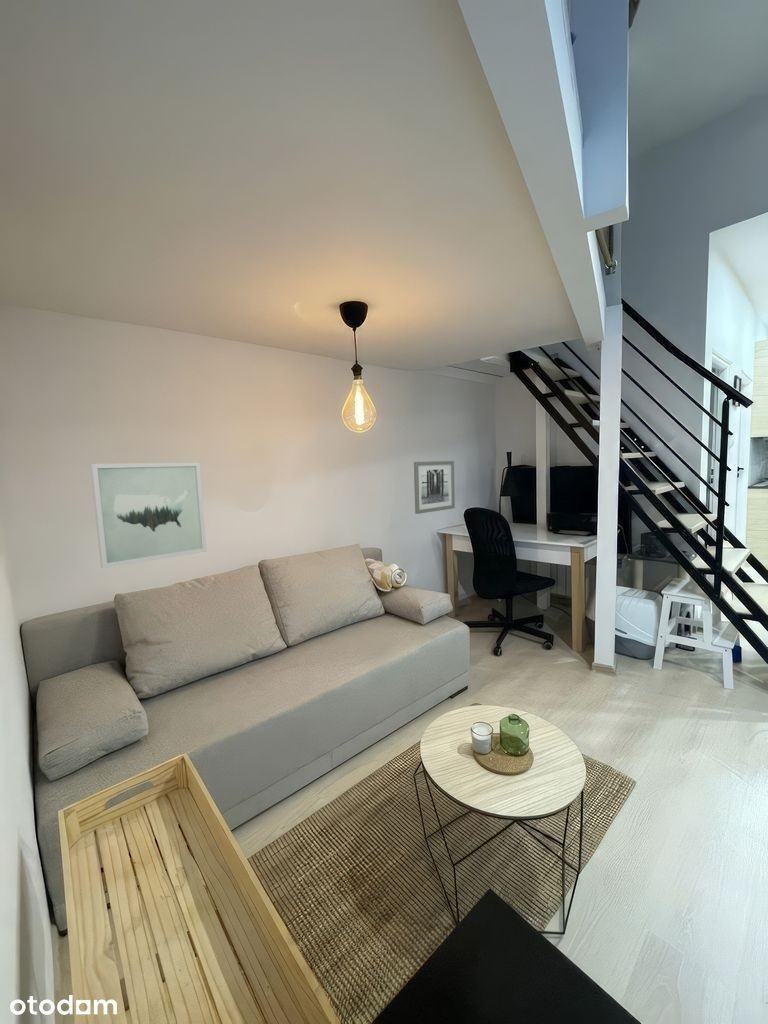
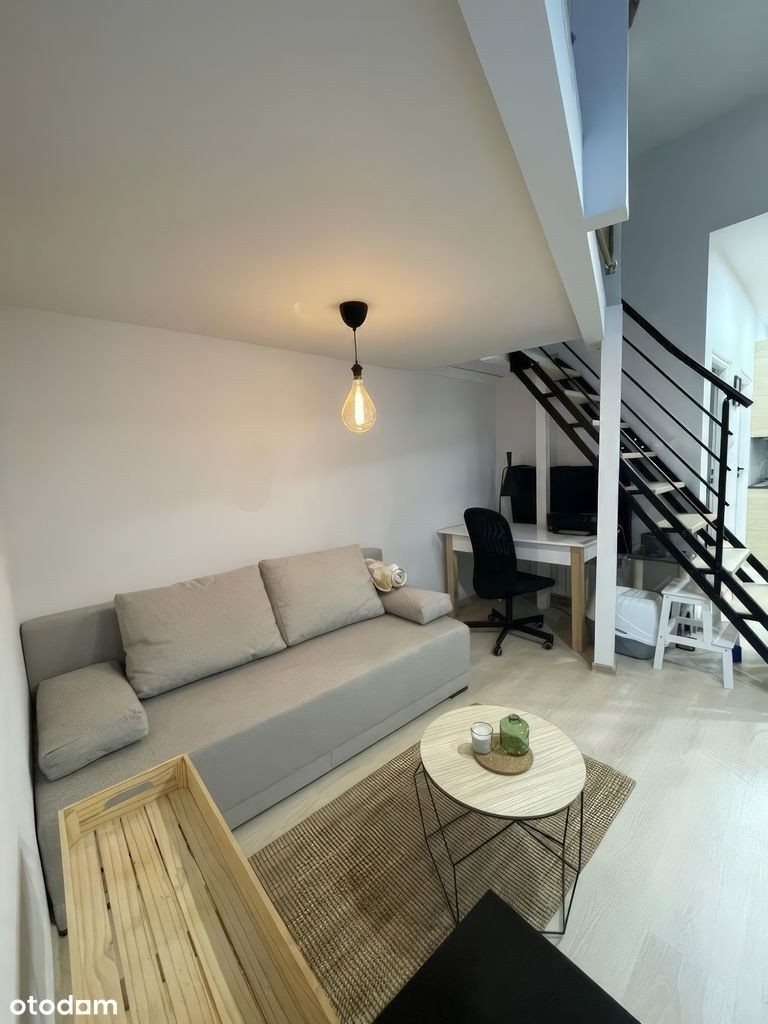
- wall art [413,460,456,515]
- wall art [89,461,208,569]
